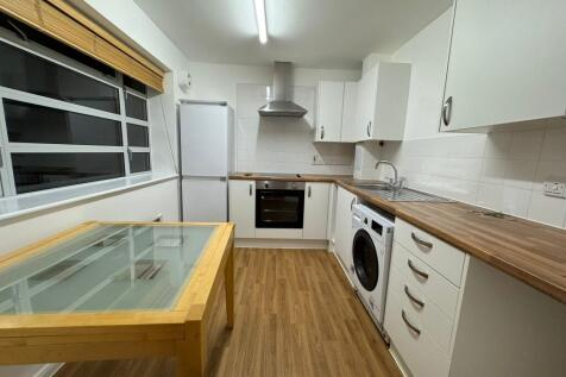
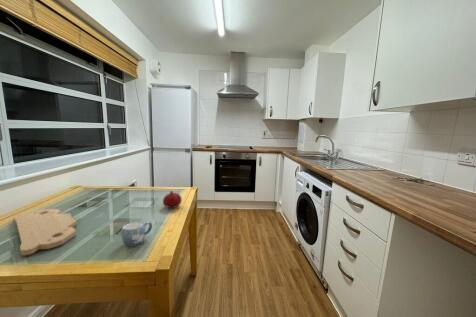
+ mug [121,220,153,247]
+ cutting board [12,208,78,256]
+ fruit [162,190,183,209]
